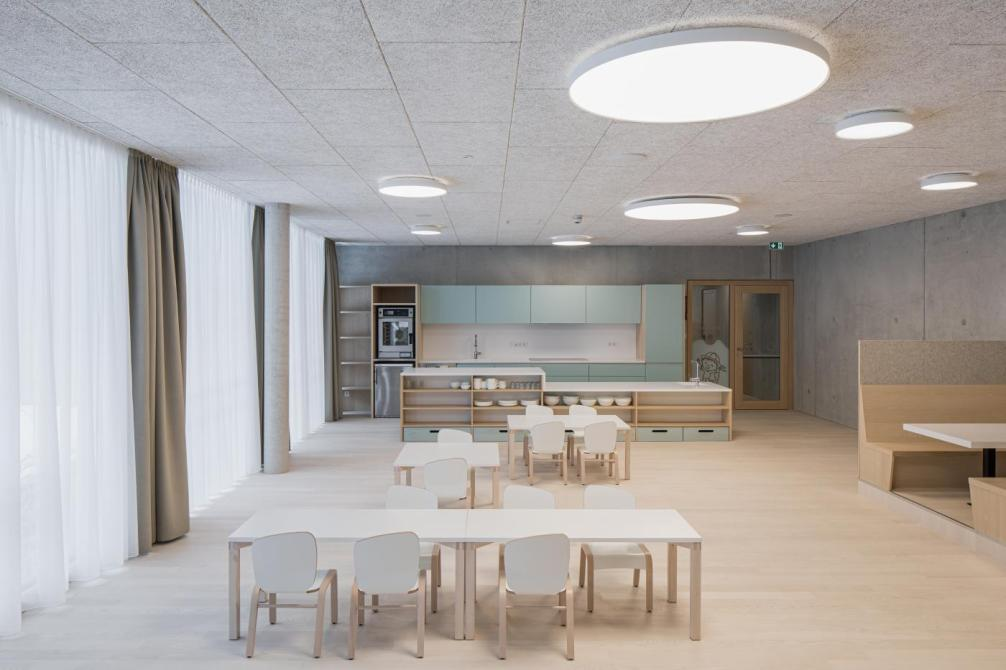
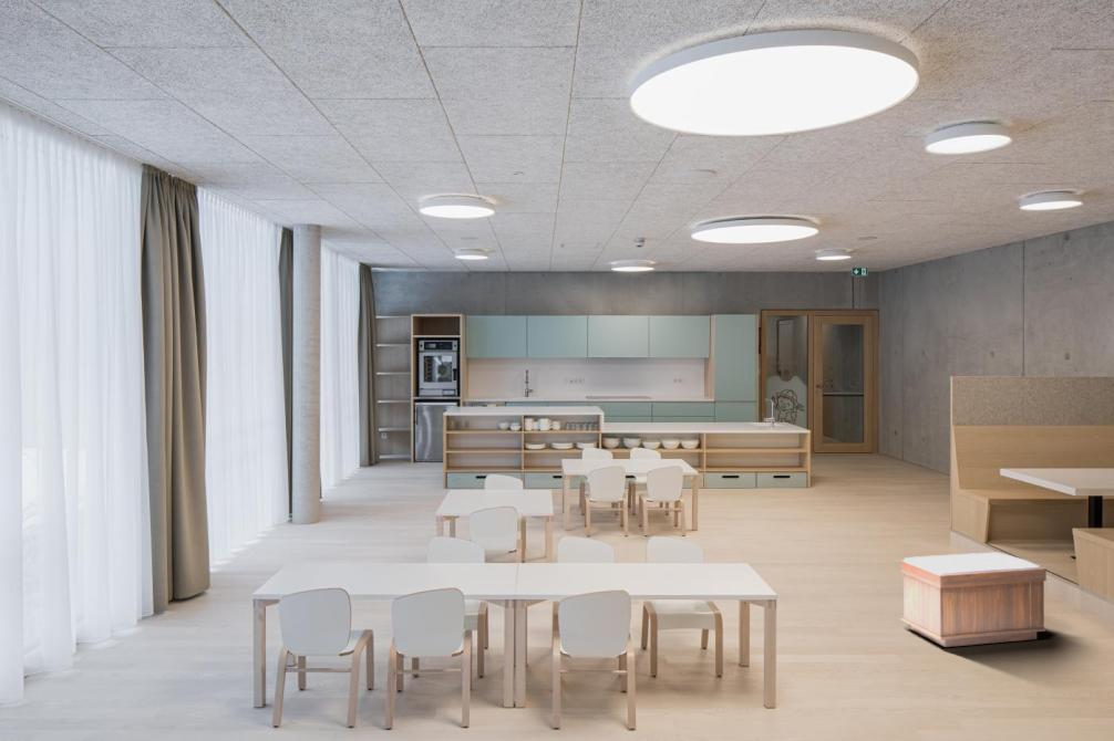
+ bench [900,552,1048,648]
